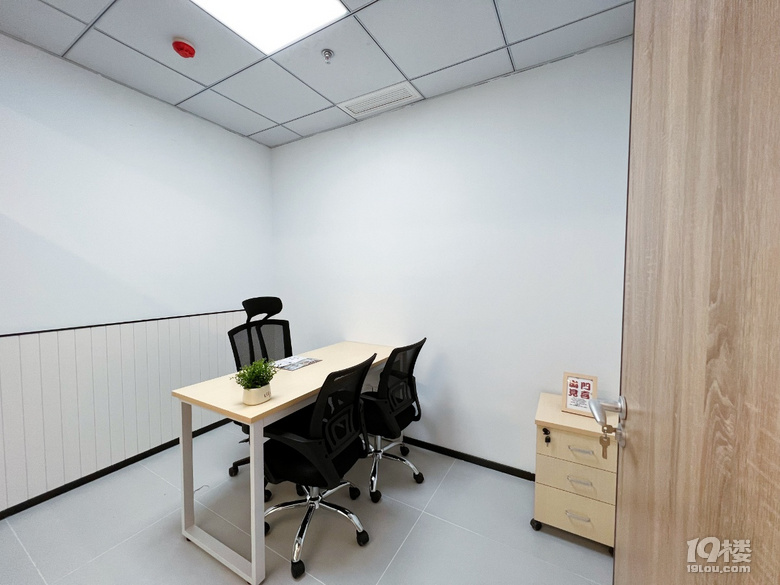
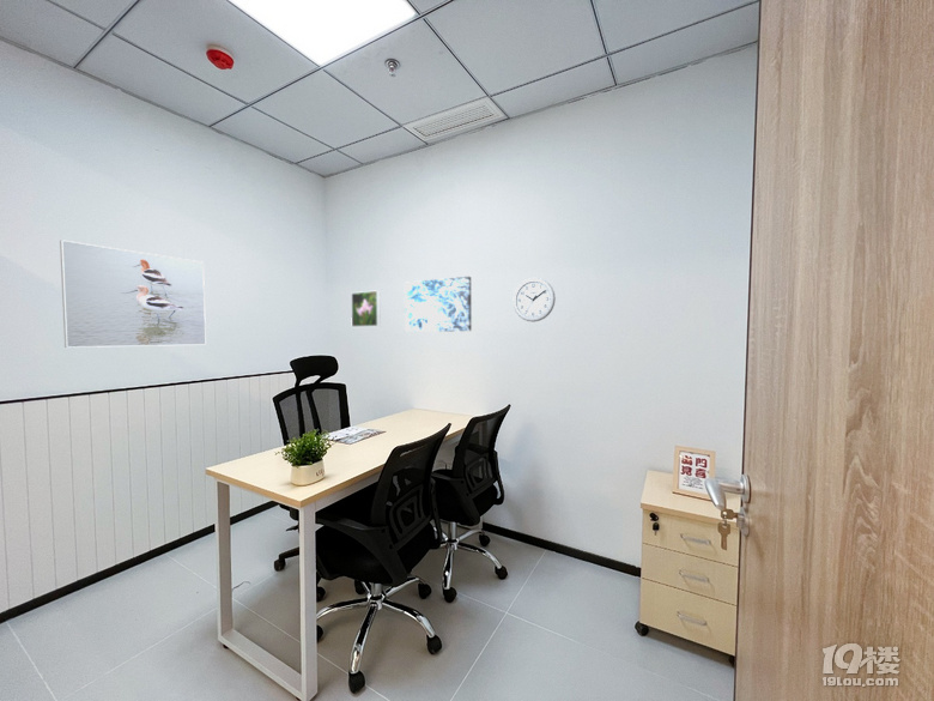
+ wall clock [513,277,557,324]
+ wall art [404,276,473,333]
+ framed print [350,289,382,328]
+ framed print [59,238,207,349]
